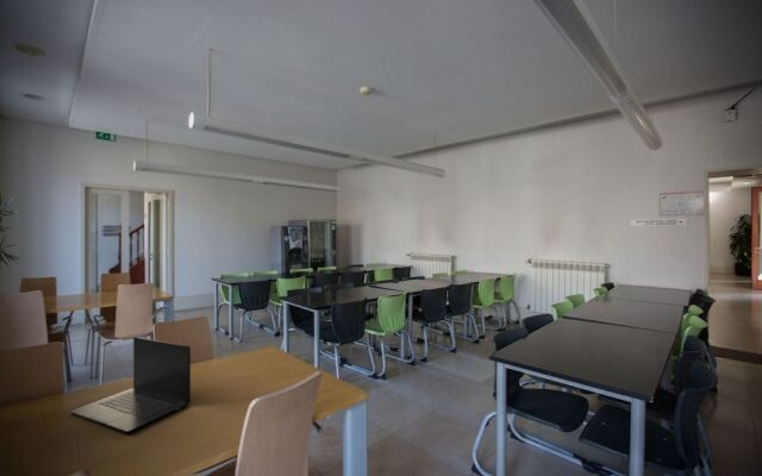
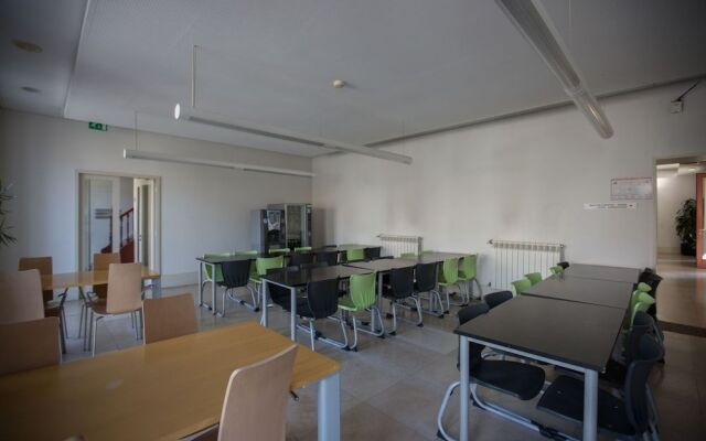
- laptop [69,336,192,434]
